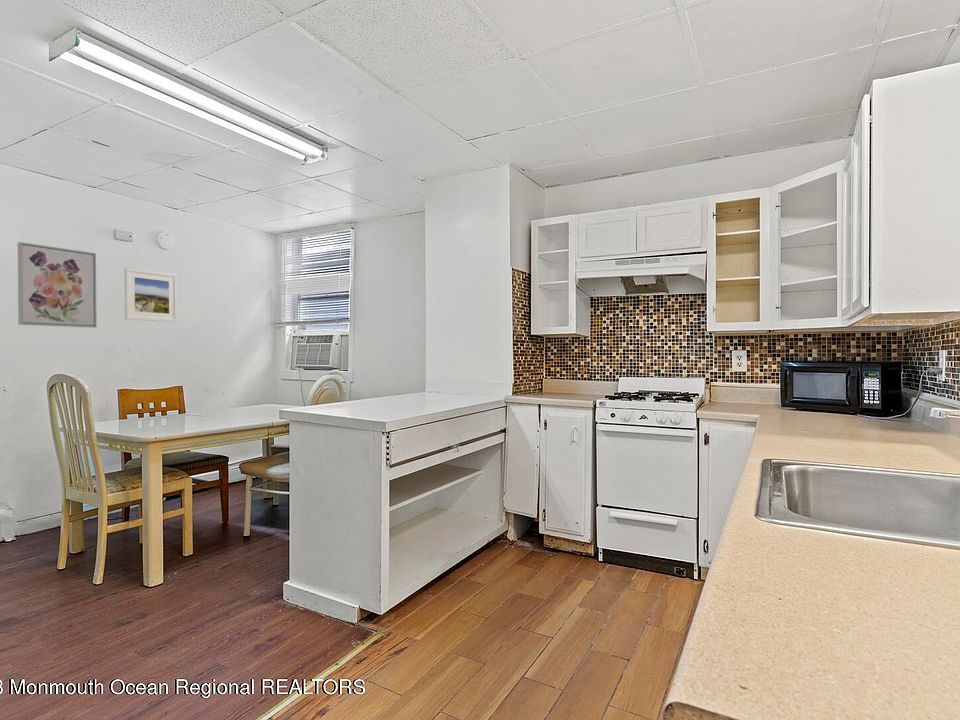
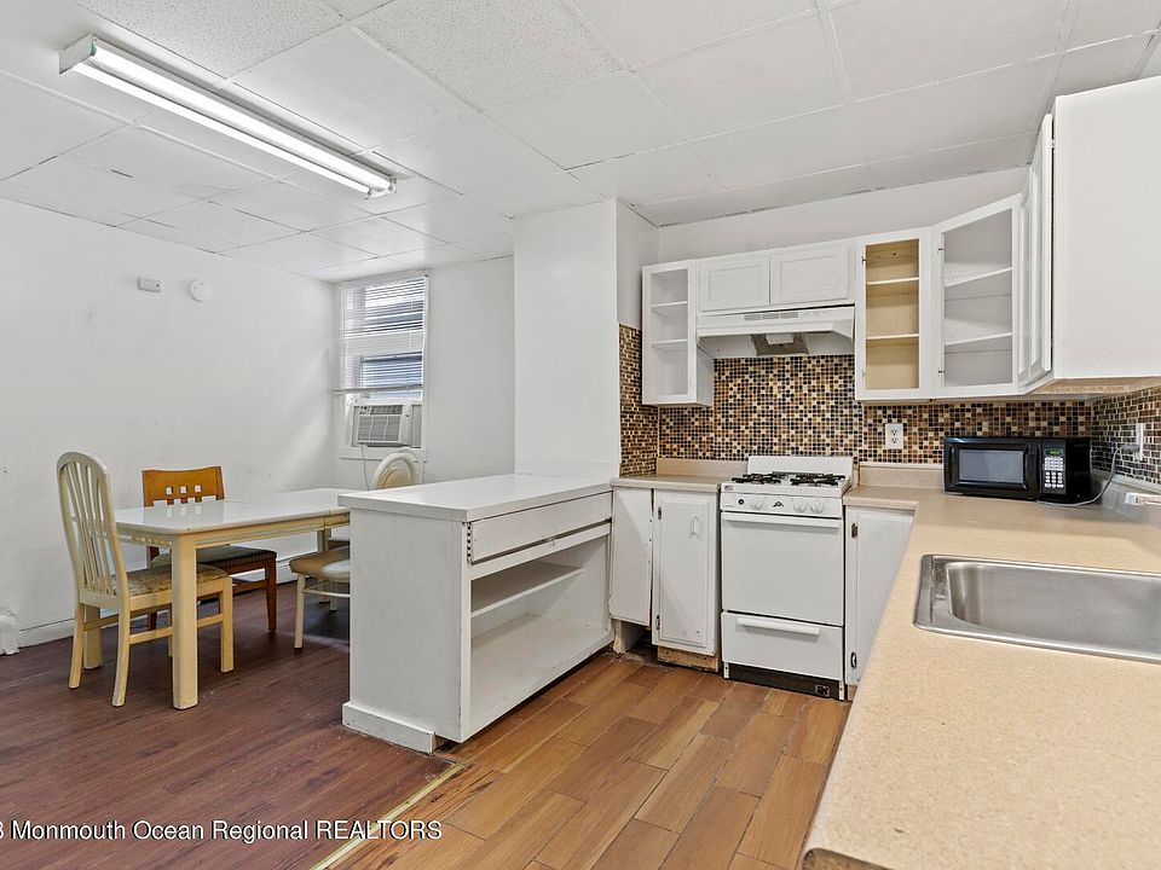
- wall art [17,241,98,329]
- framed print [123,267,178,323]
